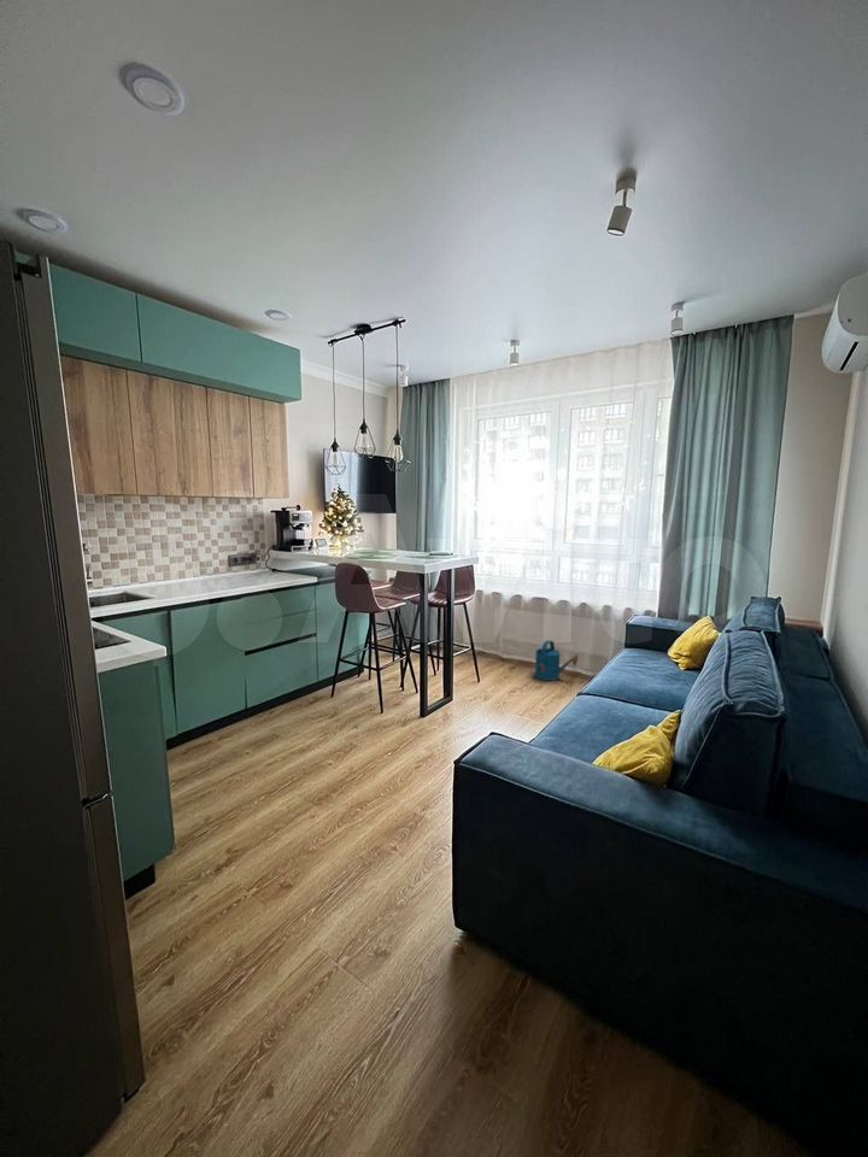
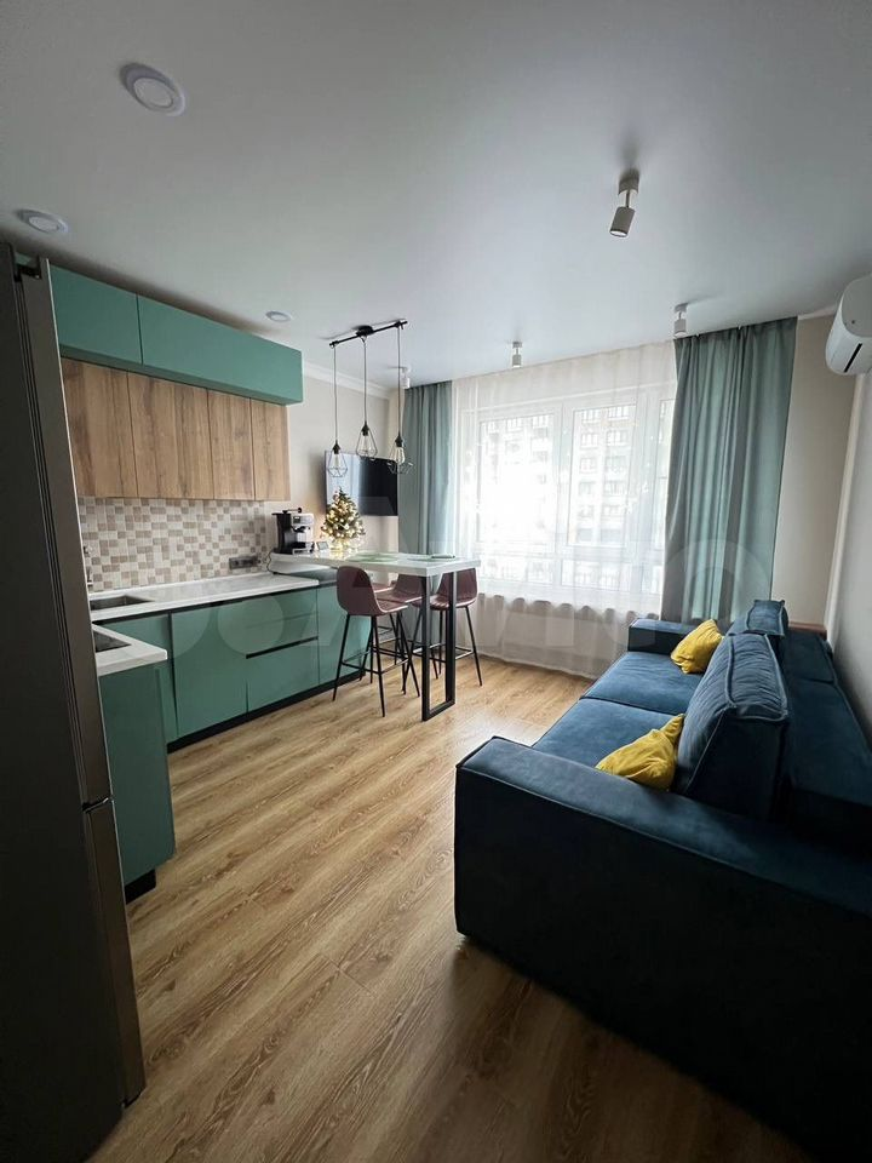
- watering can [534,639,579,682]
